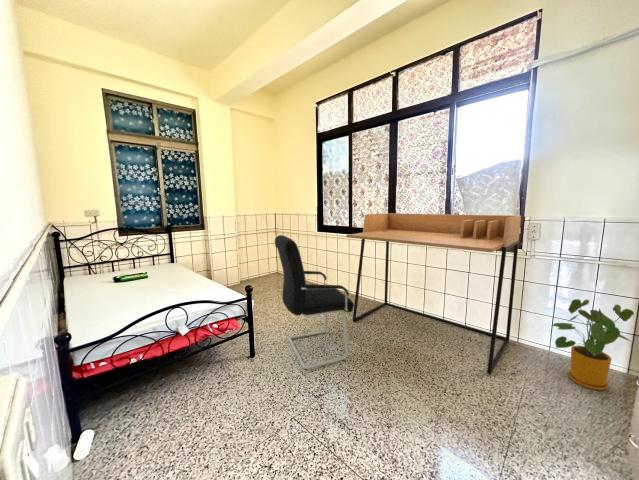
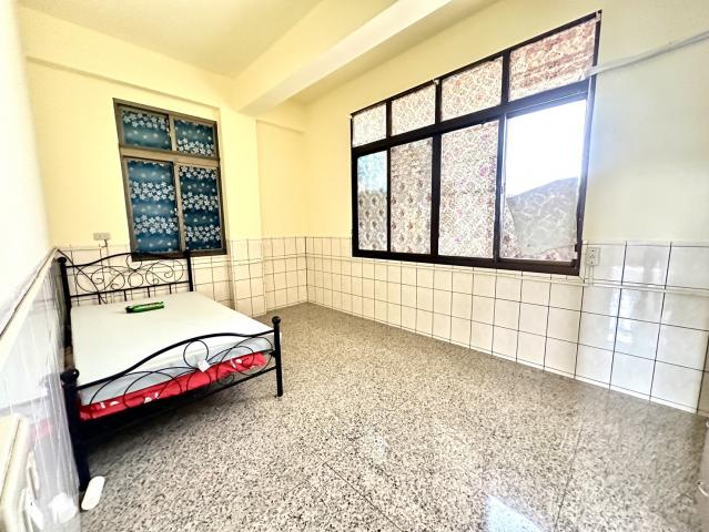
- house plant [550,298,637,391]
- desk [345,212,522,375]
- office chair [274,234,354,370]
